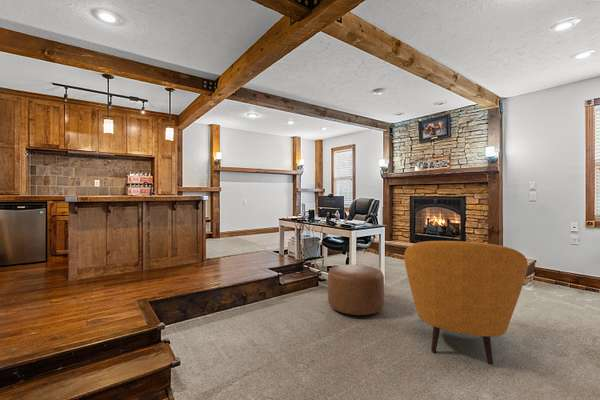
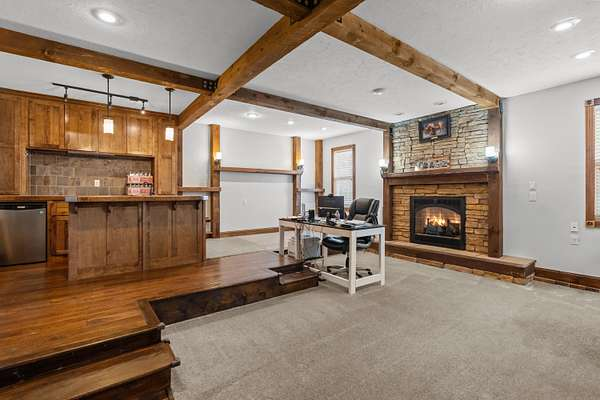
- armchair [403,240,529,366]
- ottoman [327,264,385,316]
